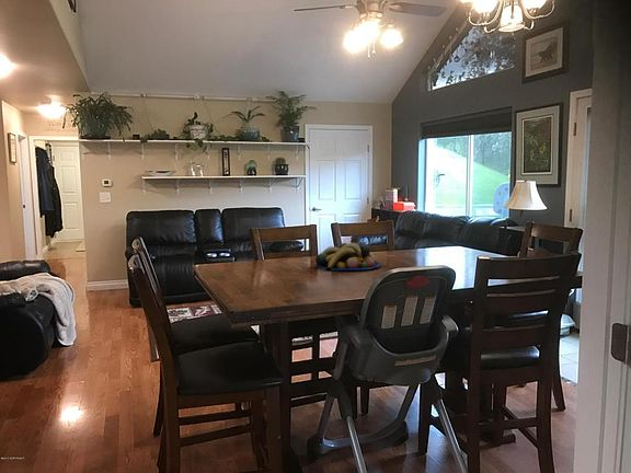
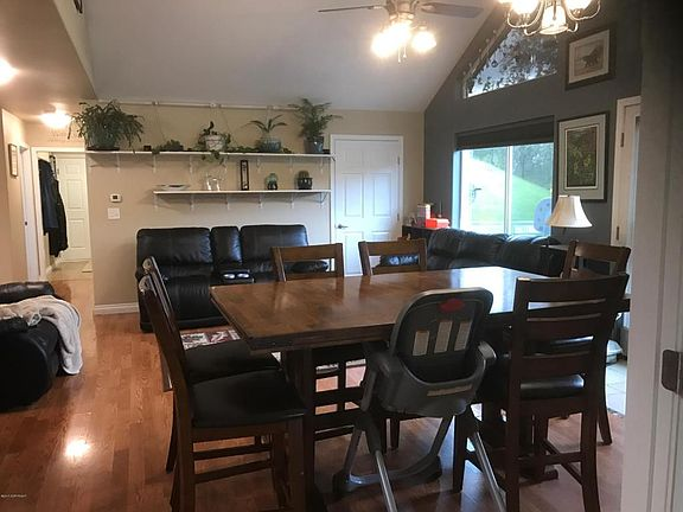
- fruit bowl [314,241,382,272]
